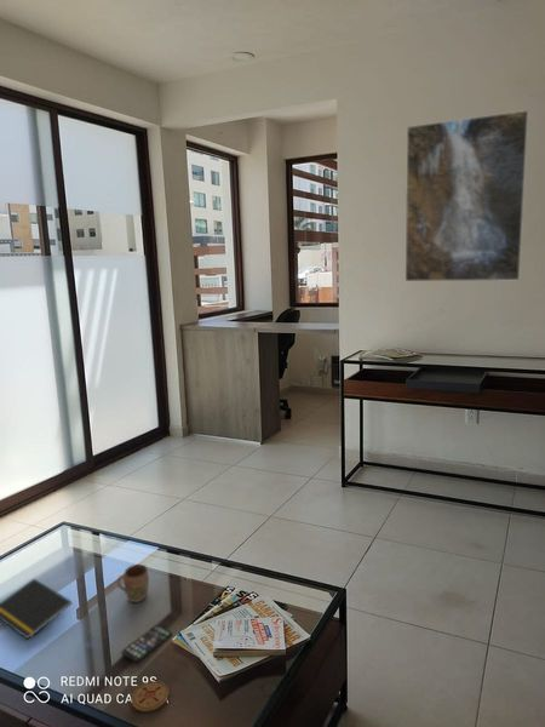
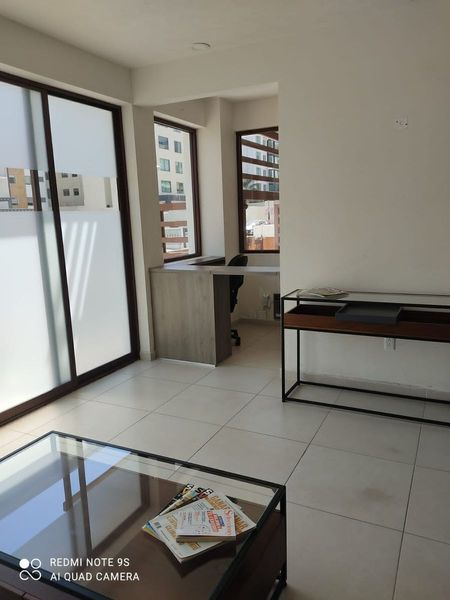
- notepad [0,578,73,640]
- mug [116,563,150,603]
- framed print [405,109,529,282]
- coaster [130,680,170,714]
- smartphone [120,624,173,663]
